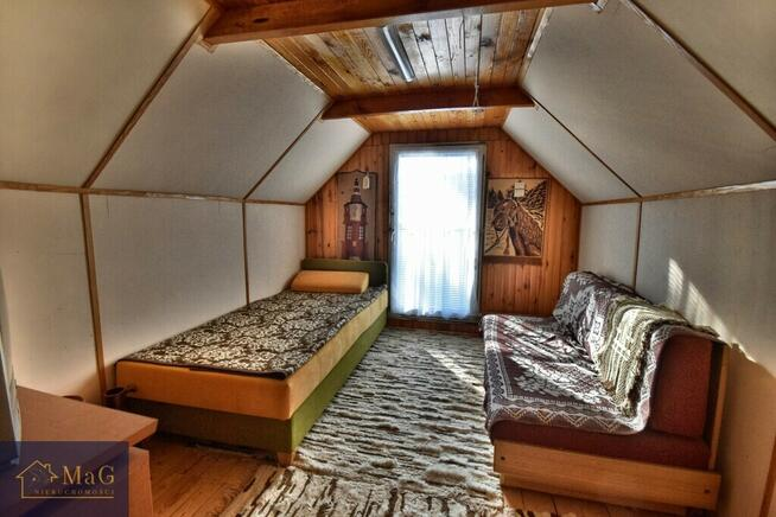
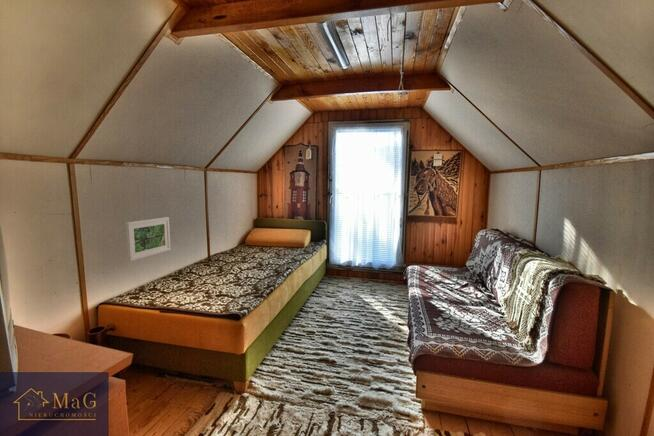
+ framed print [125,216,172,262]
